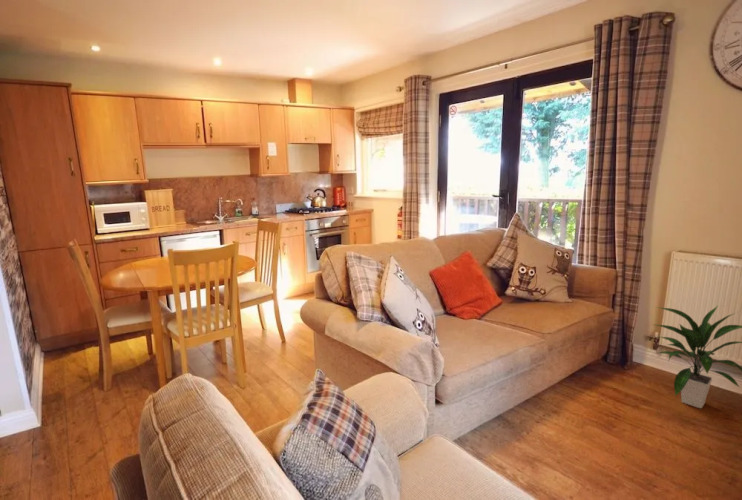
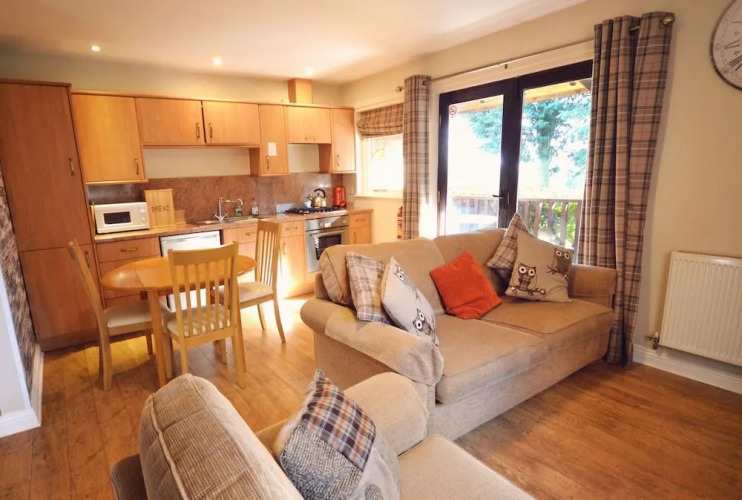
- indoor plant [652,305,742,409]
